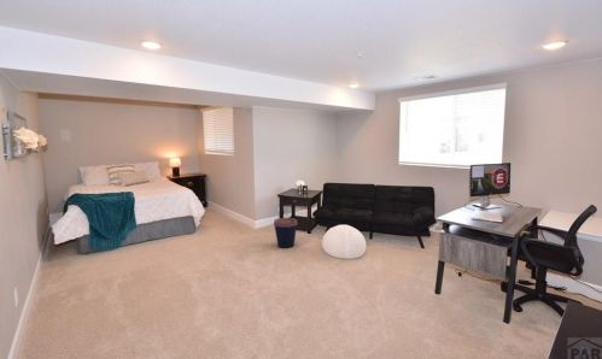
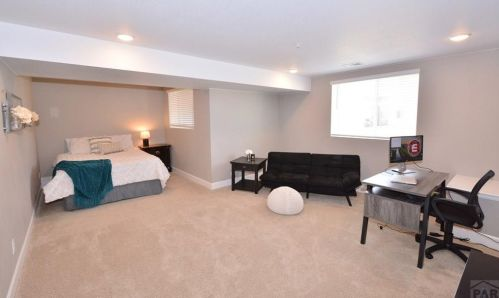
- coffee cup [273,217,299,249]
